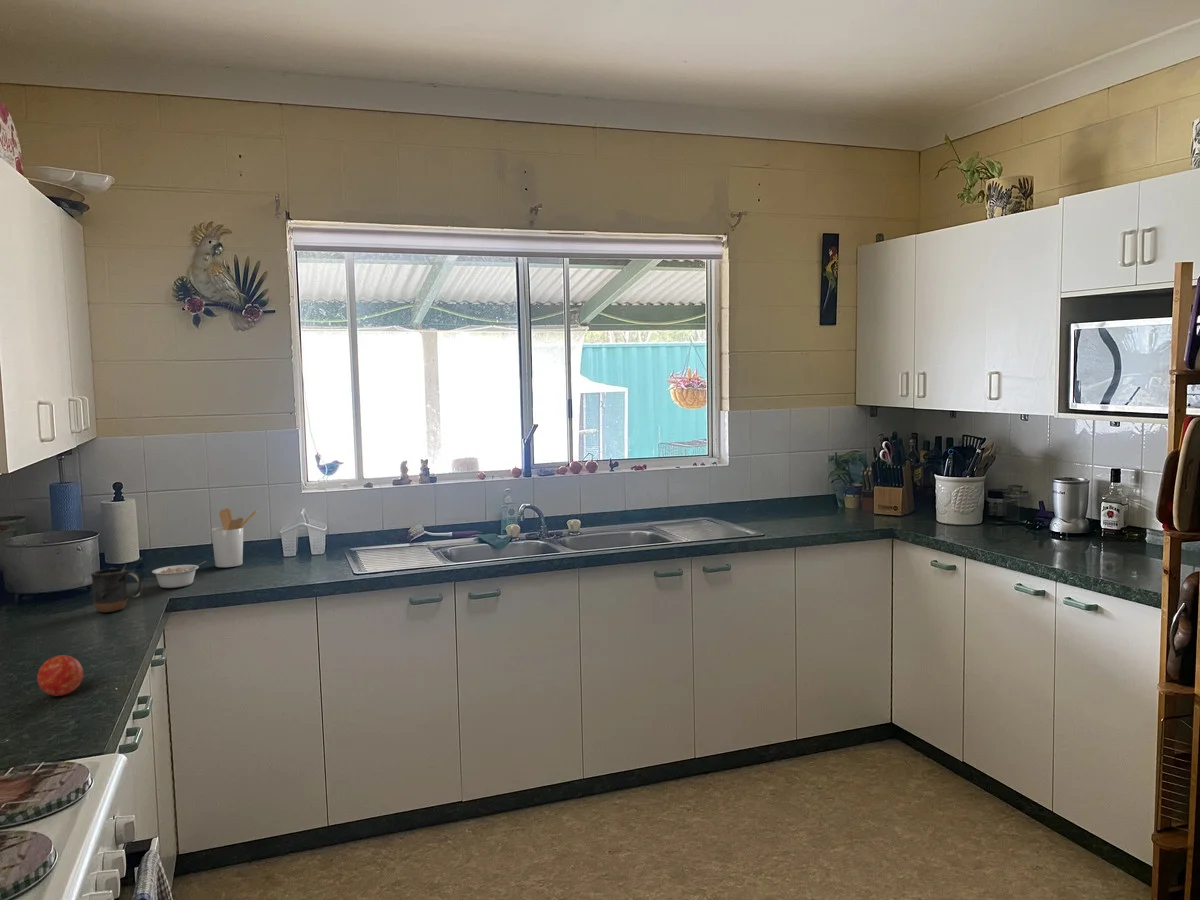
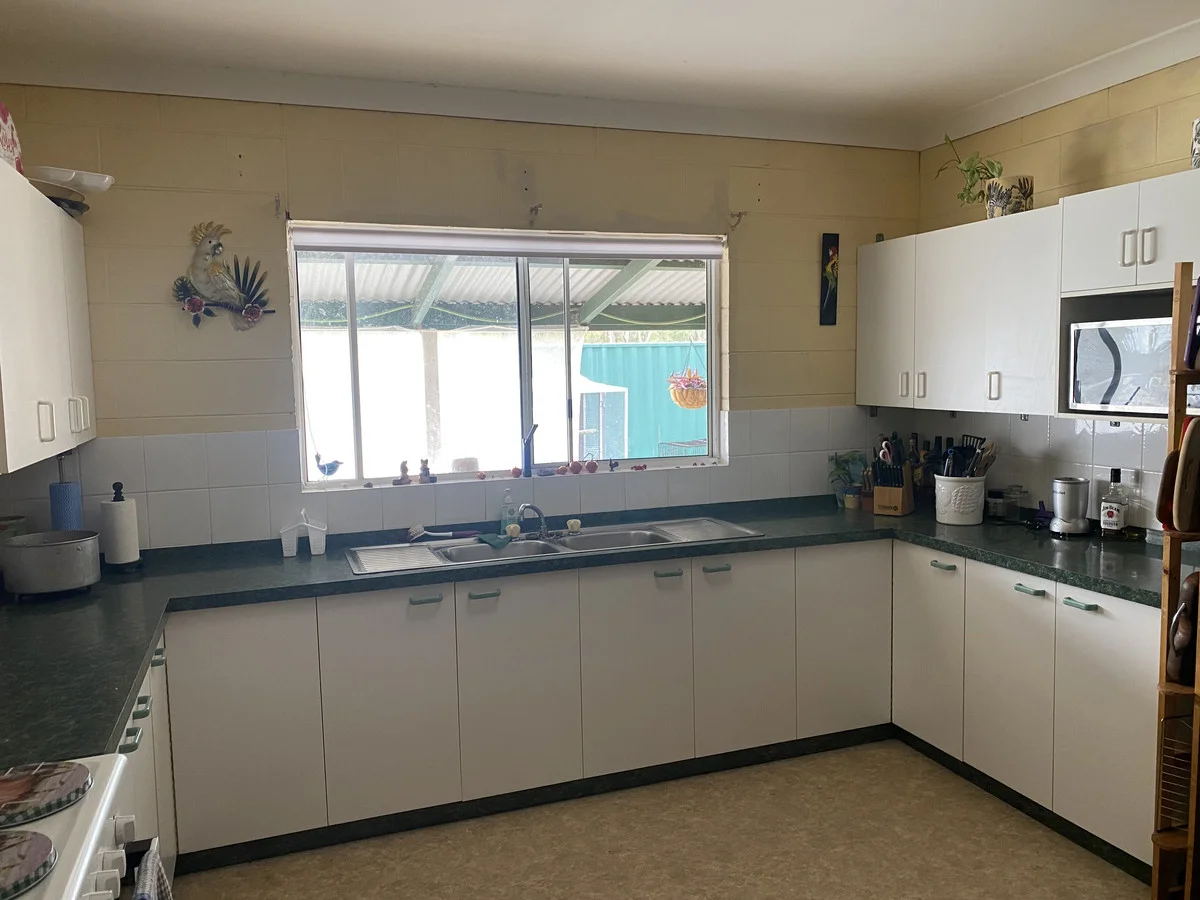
- apple [36,654,84,697]
- mug [90,563,142,614]
- utensil holder [211,507,258,568]
- legume [151,560,207,589]
